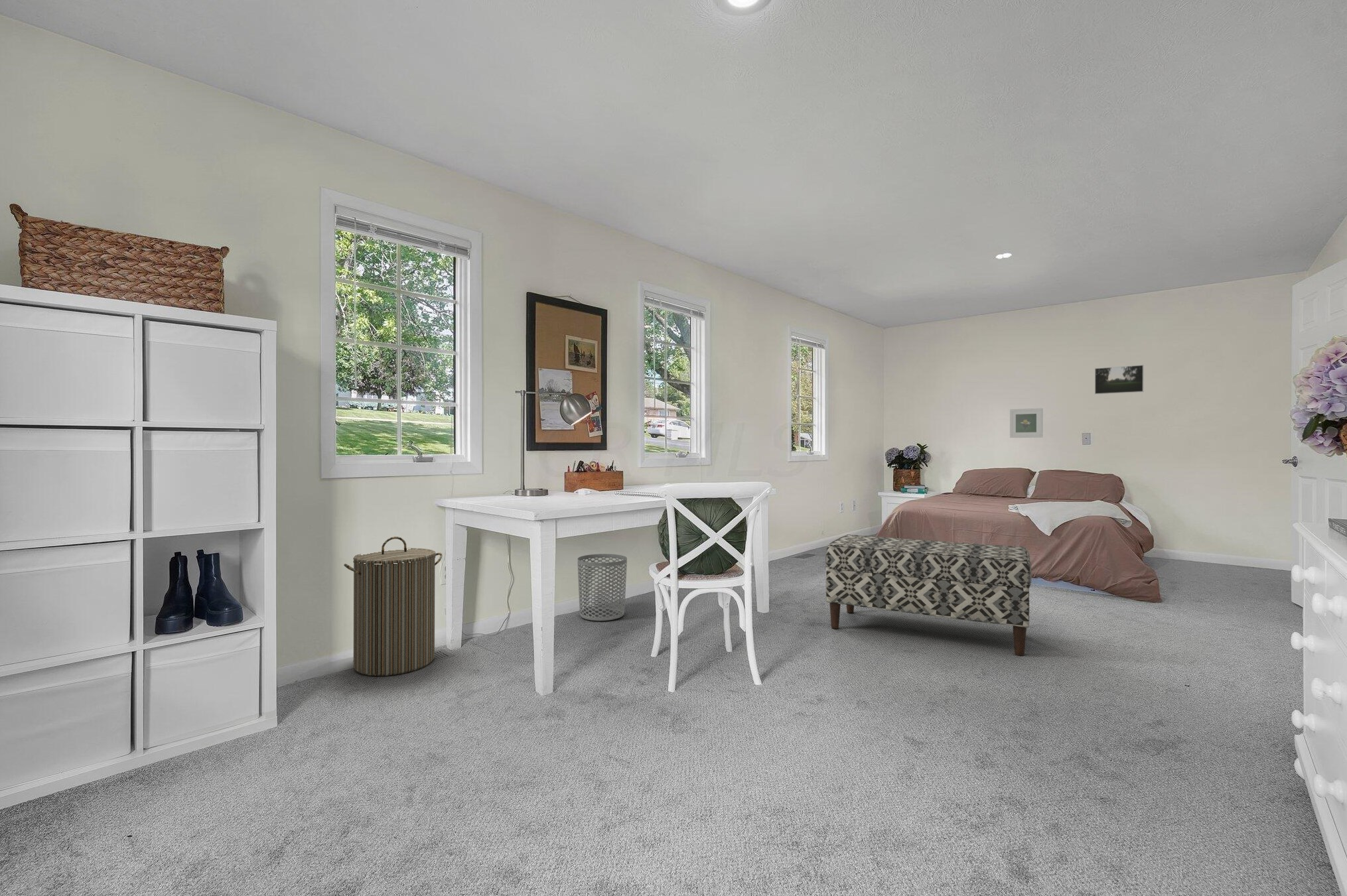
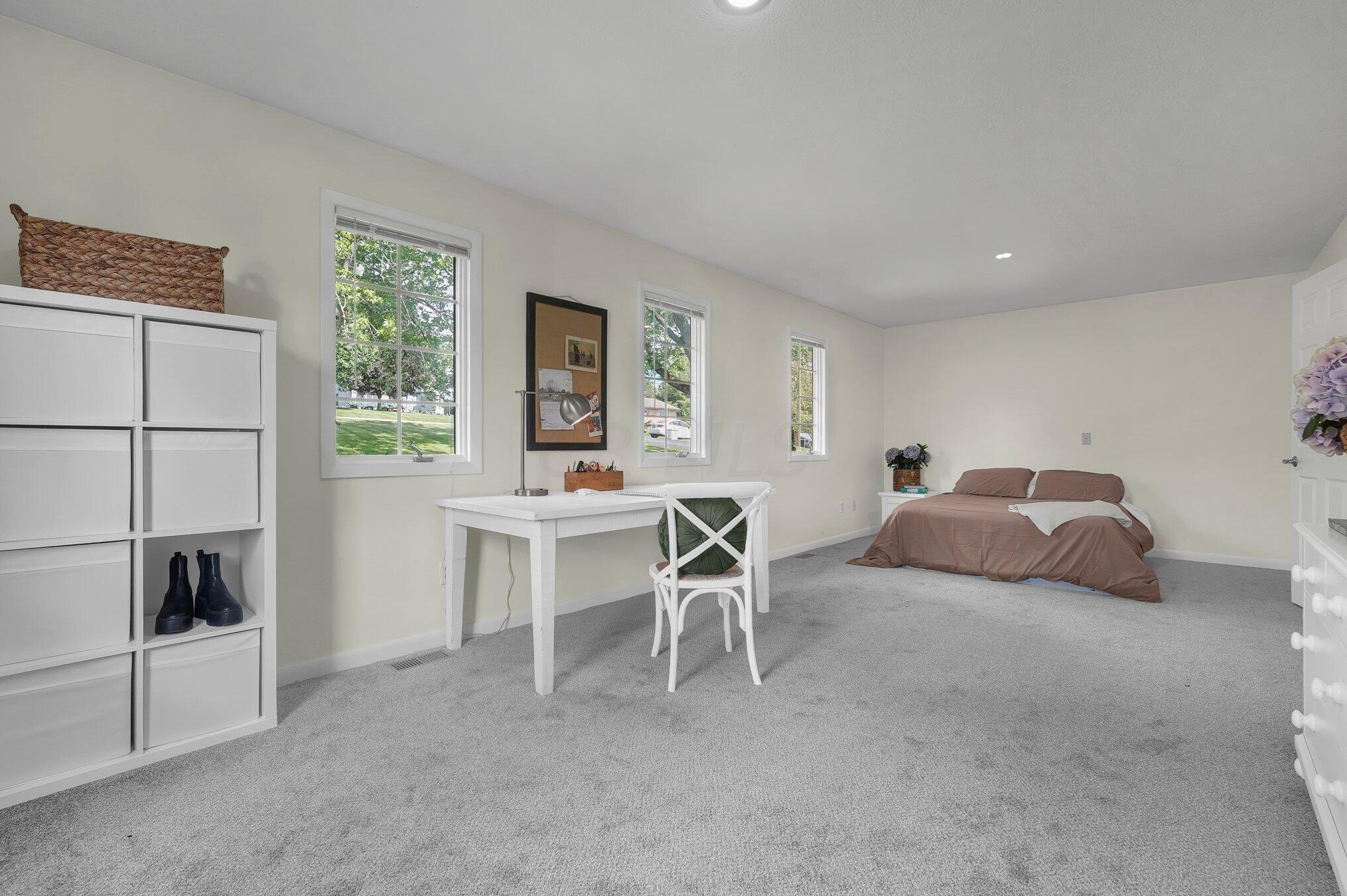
- laundry hamper [343,536,443,676]
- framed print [1094,364,1145,395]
- waste bin [577,553,628,621]
- bench [825,534,1032,657]
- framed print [1009,408,1044,438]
